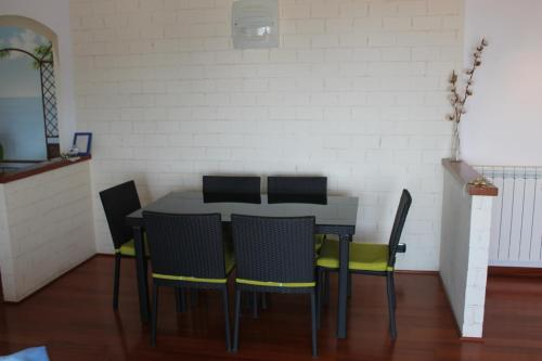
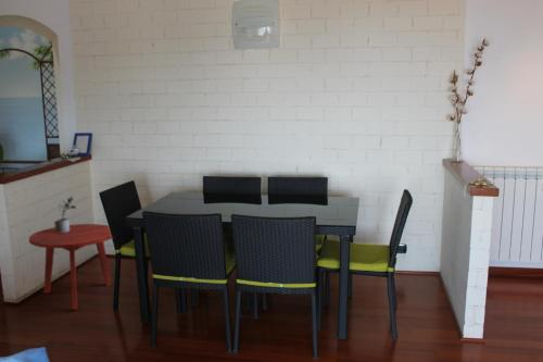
+ side table [28,223,113,311]
+ potted plant [53,196,77,233]
